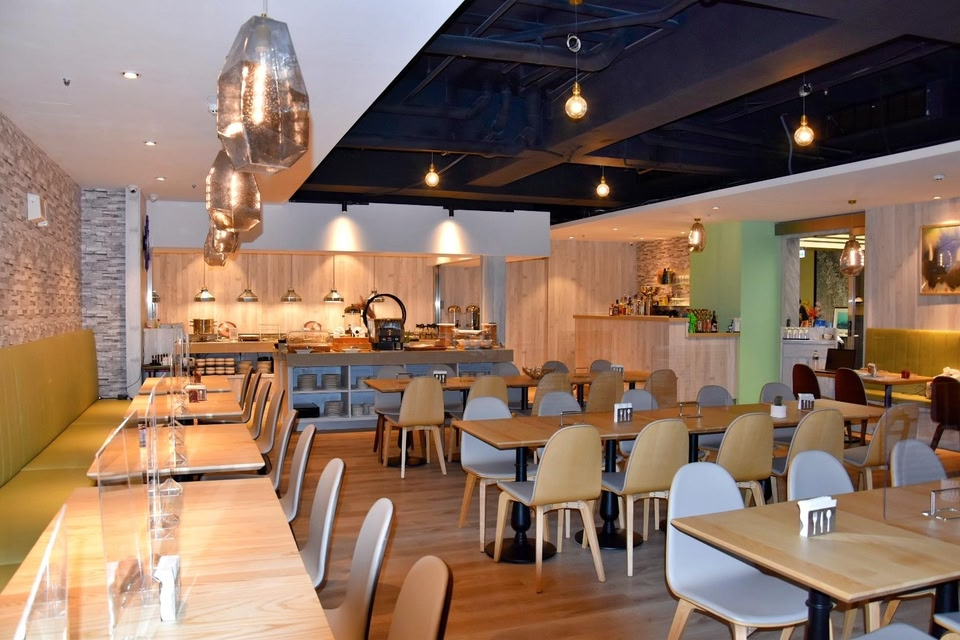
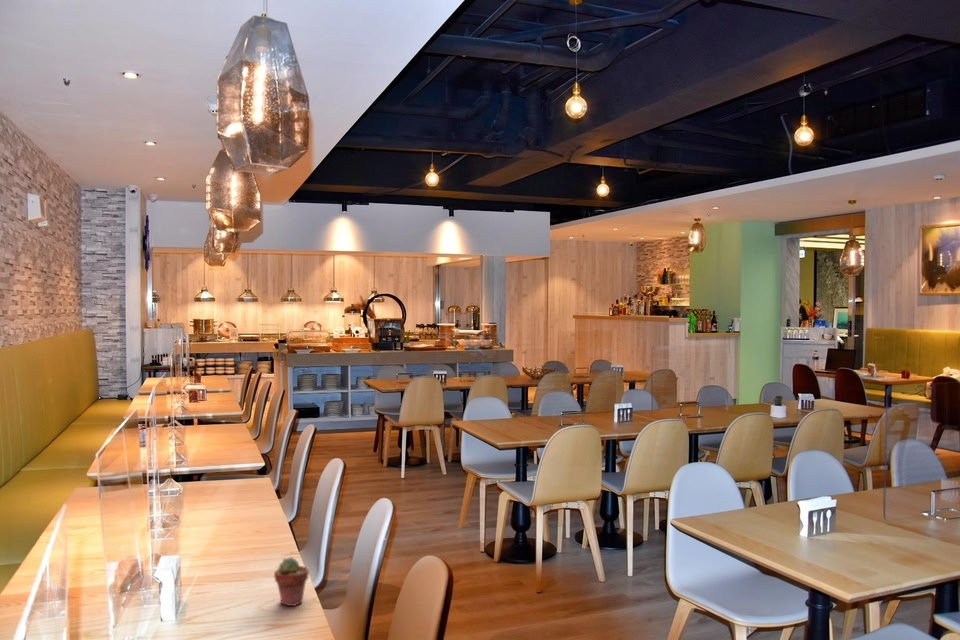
+ potted succulent [273,556,310,607]
